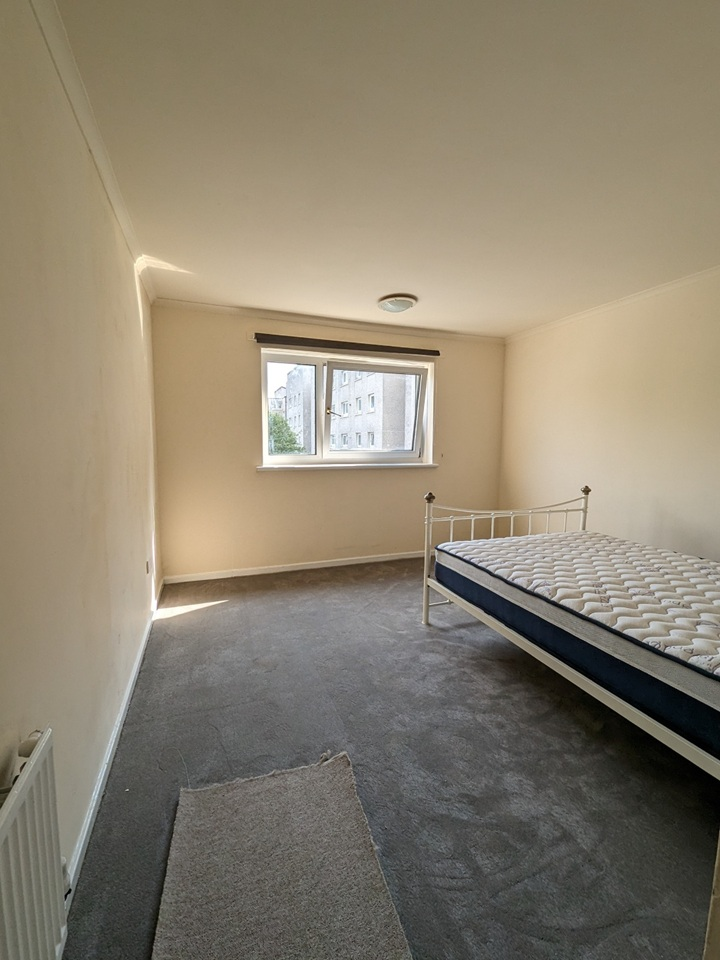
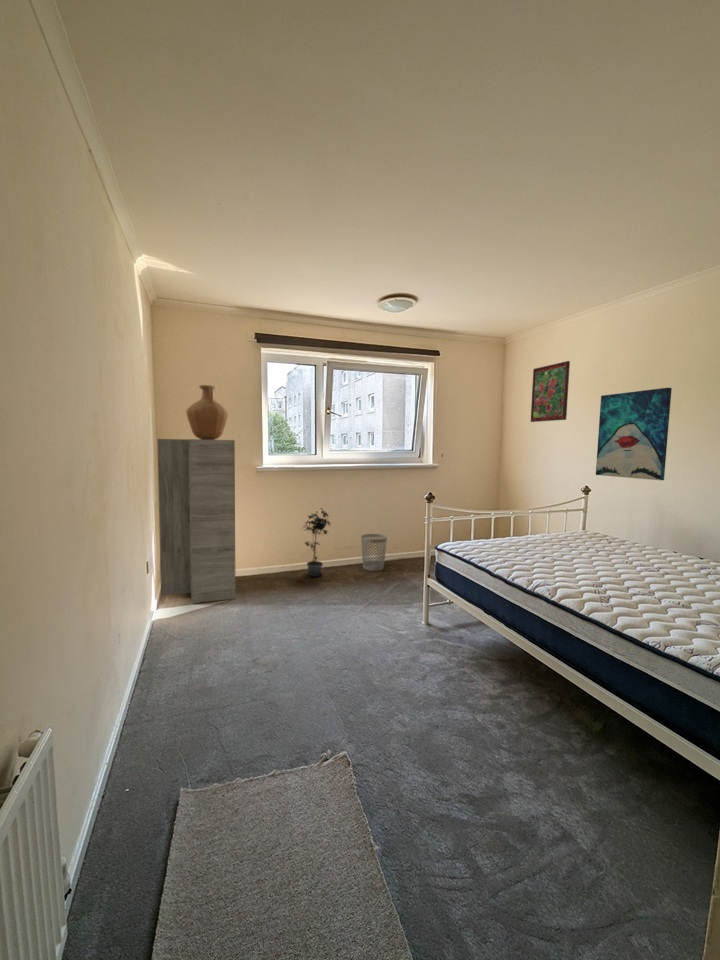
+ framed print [530,360,571,423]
+ wastebasket [360,533,388,572]
+ wall art [595,387,673,481]
+ potted plant [300,507,331,578]
+ cabinet [156,438,237,604]
+ vase [185,384,229,440]
